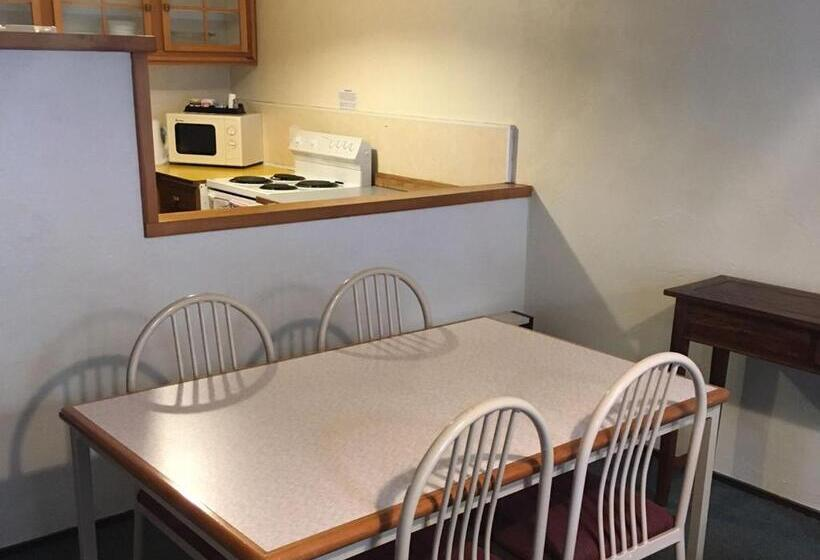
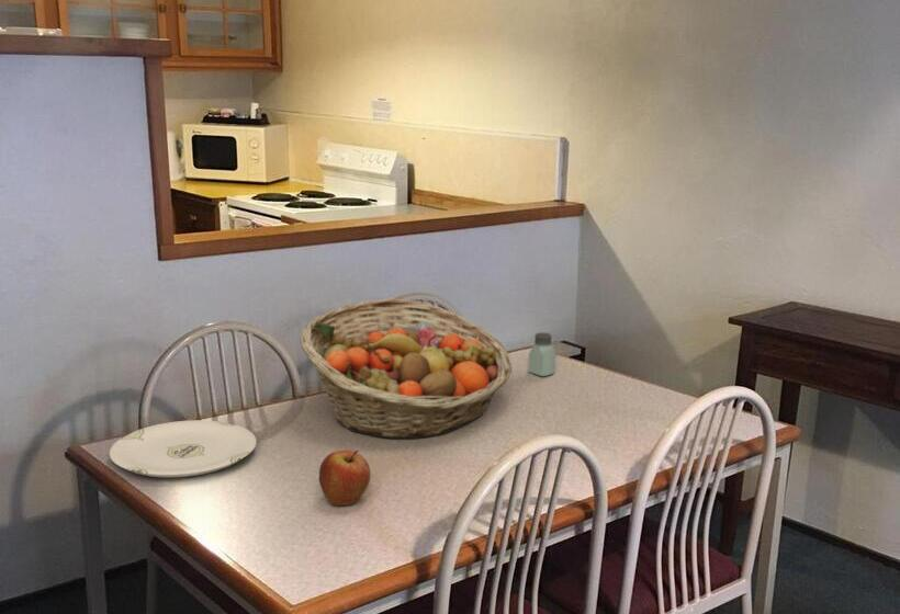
+ fruit basket [299,298,513,440]
+ saltshaker [527,331,558,377]
+ plate [109,419,258,478]
+ apple [318,448,371,507]
